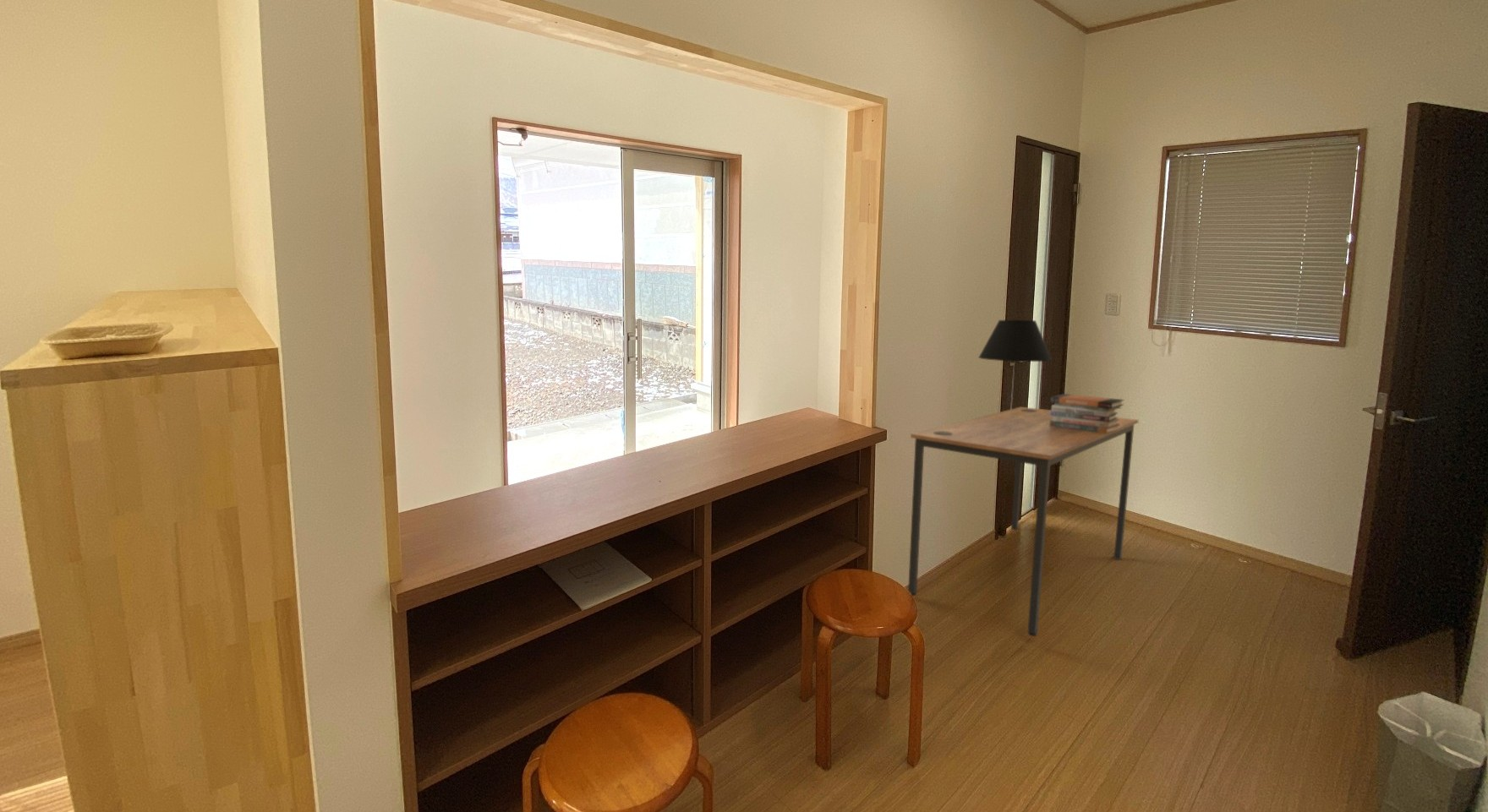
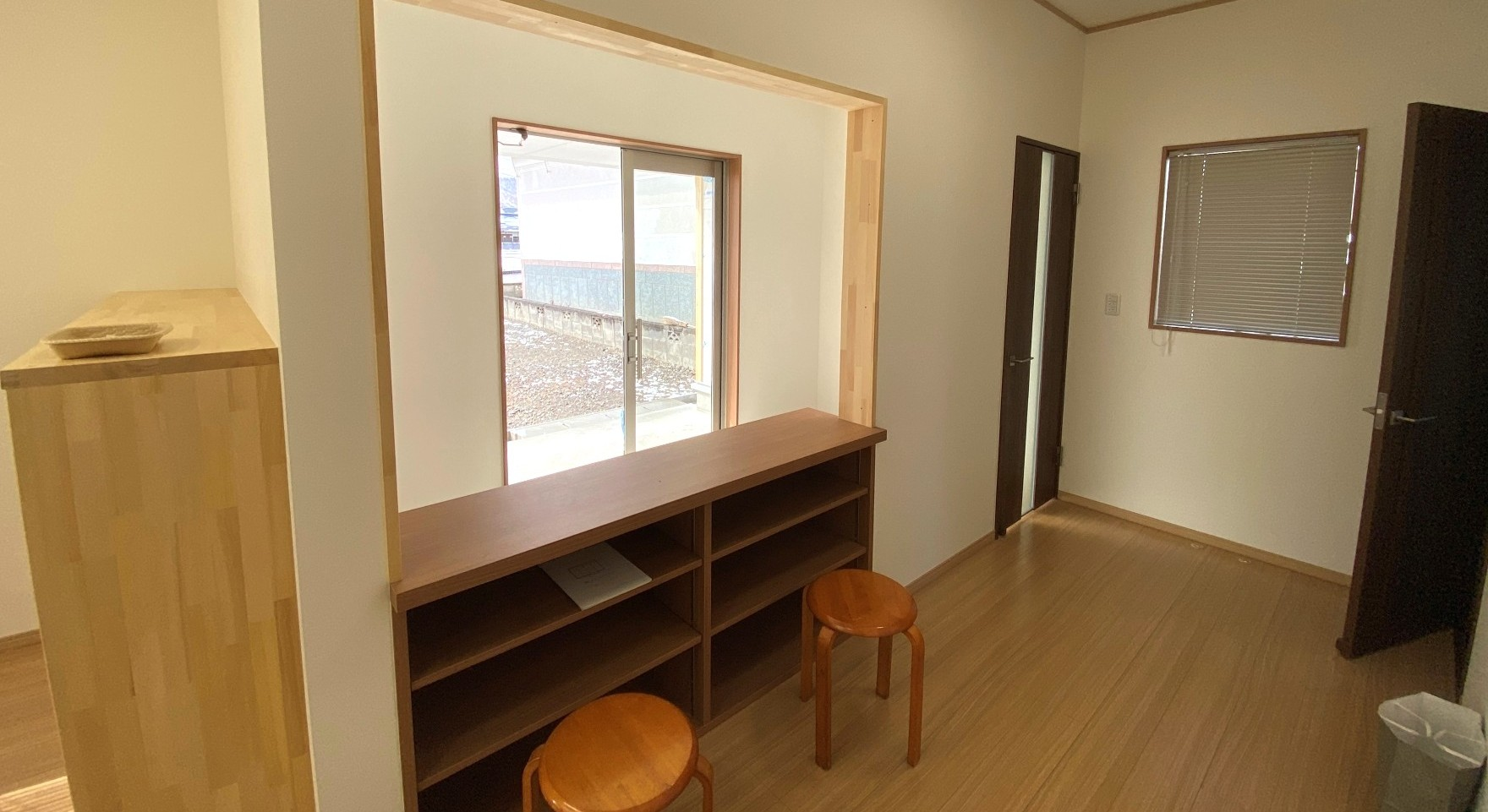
- table lamp [977,319,1053,429]
- book stack [1049,393,1124,433]
- desk [907,406,1140,637]
